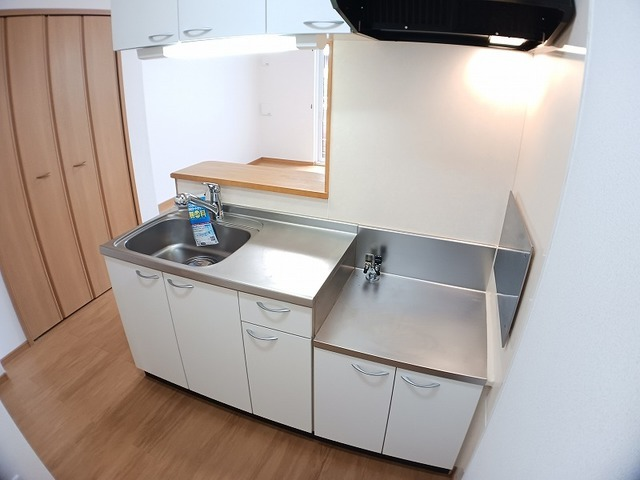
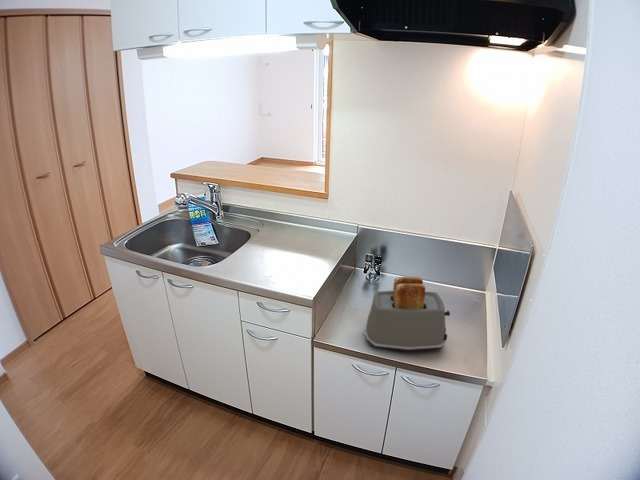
+ toaster [364,276,451,352]
